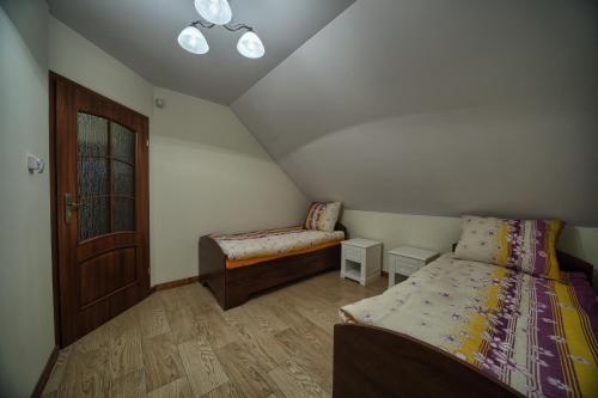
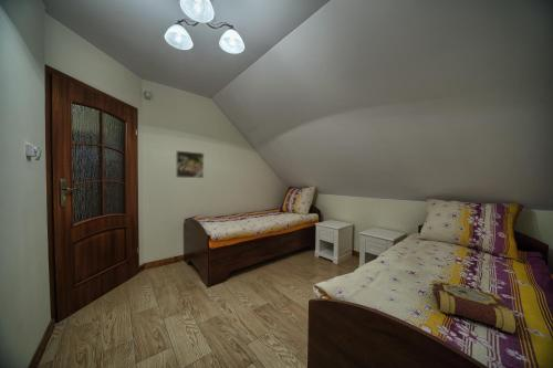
+ book [430,278,519,334]
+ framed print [175,149,205,179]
